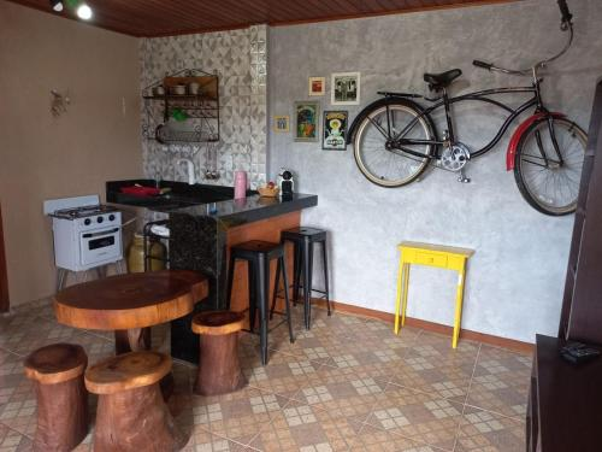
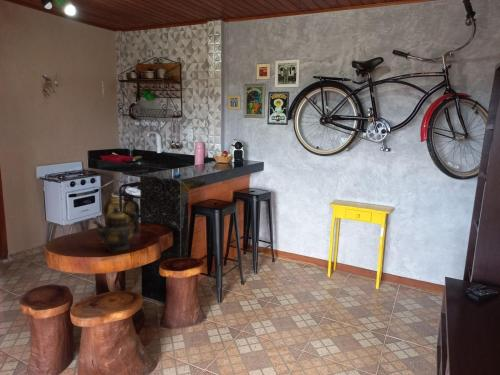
+ teapot [92,205,141,253]
